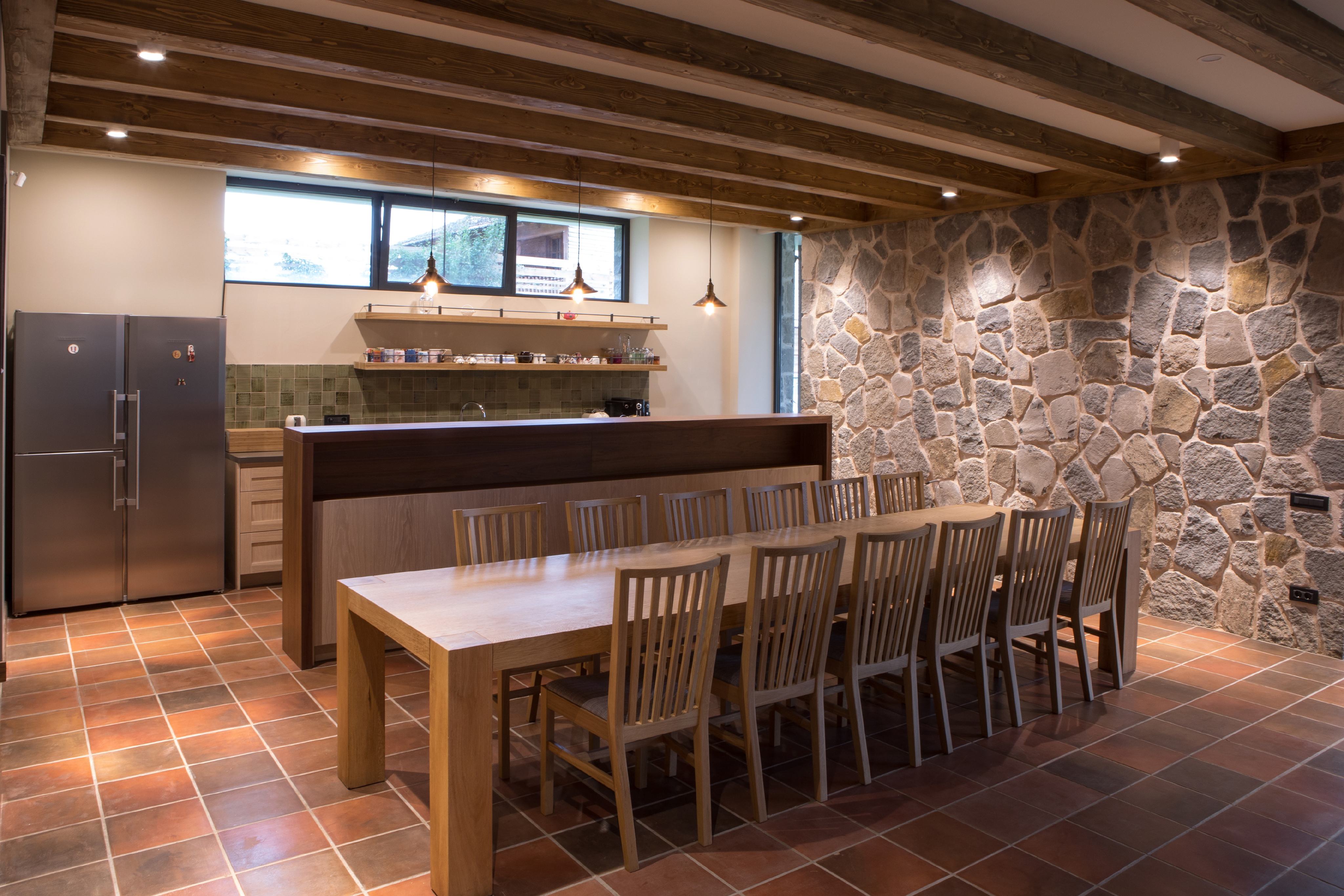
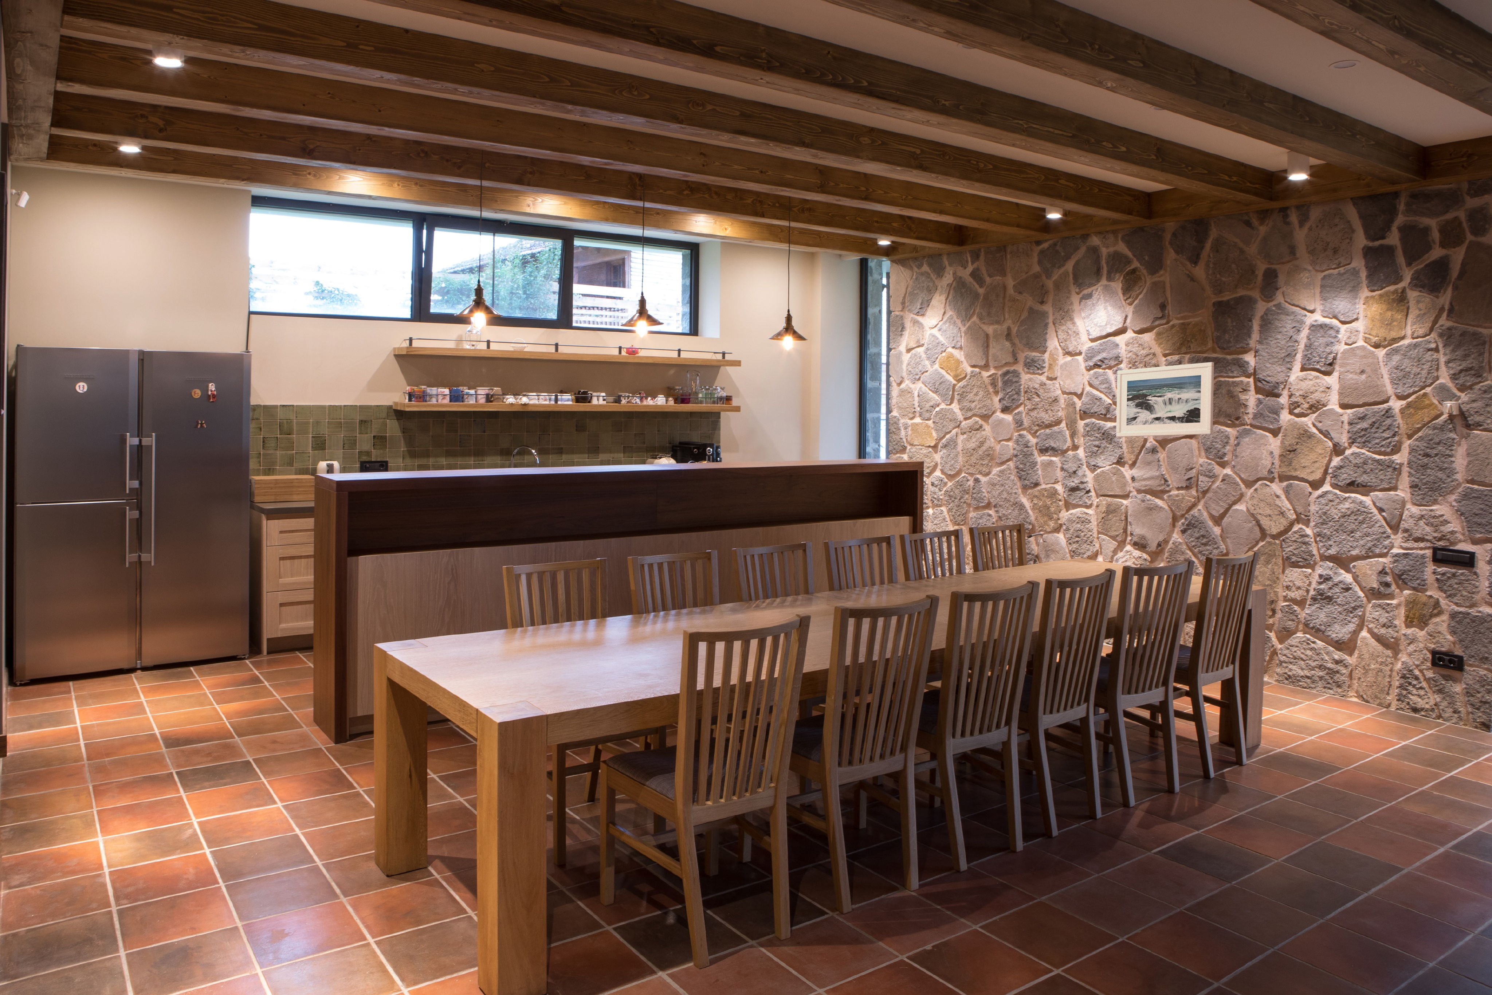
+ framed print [1116,362,1214,438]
